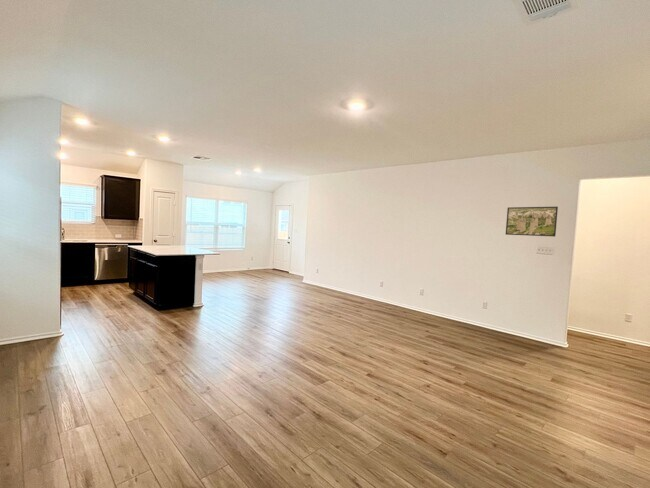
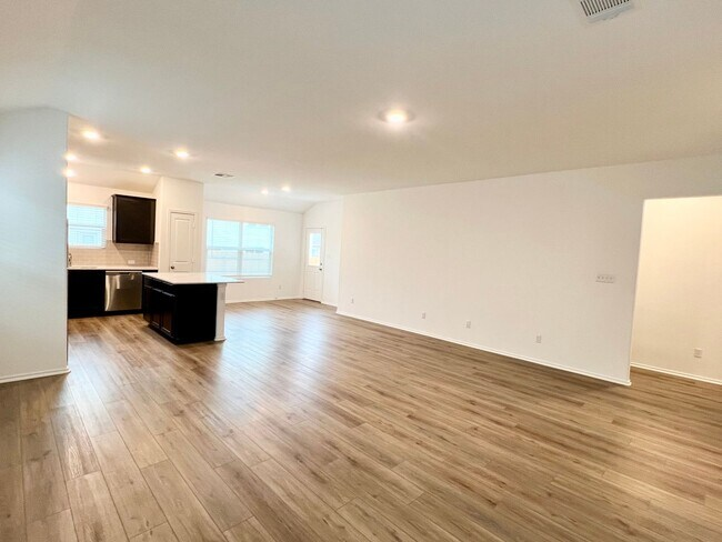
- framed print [505,206,559,238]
